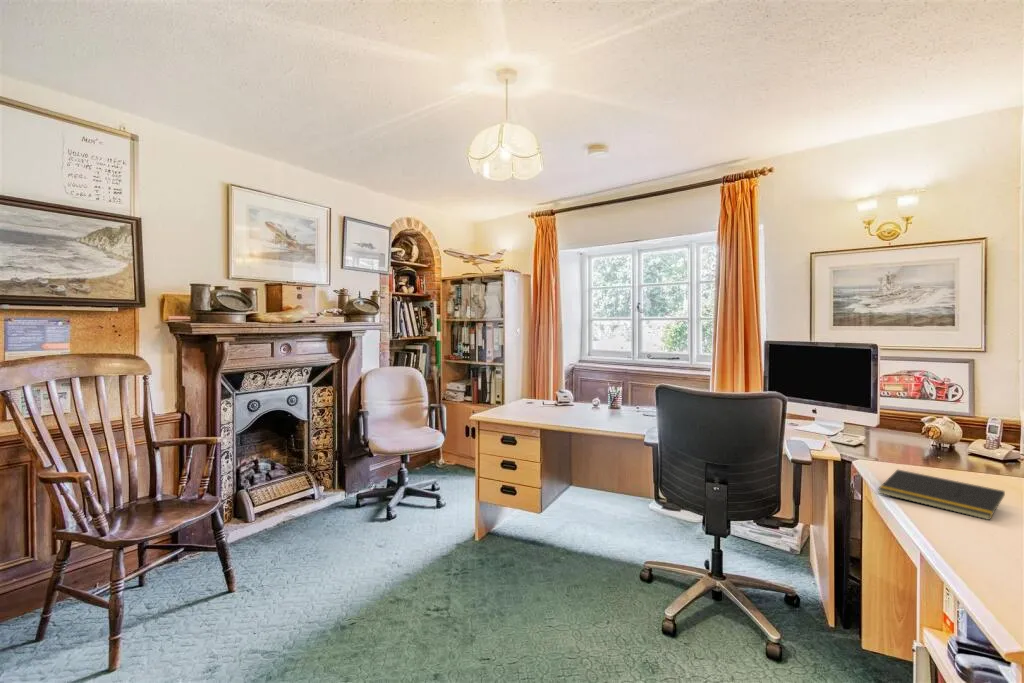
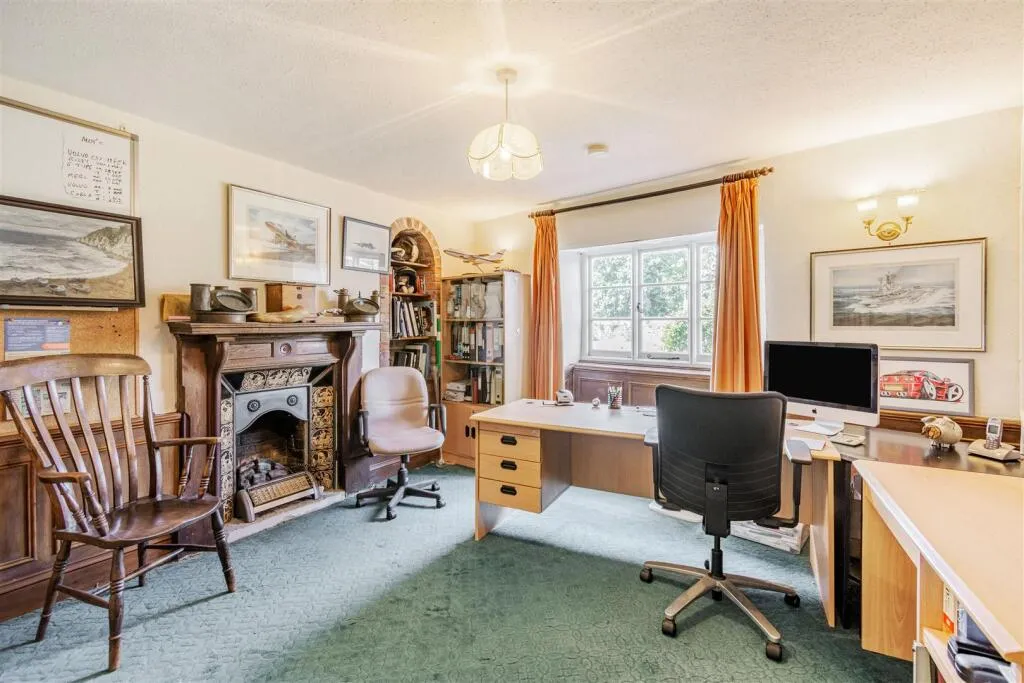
- notepad [877,468,1006,521]
